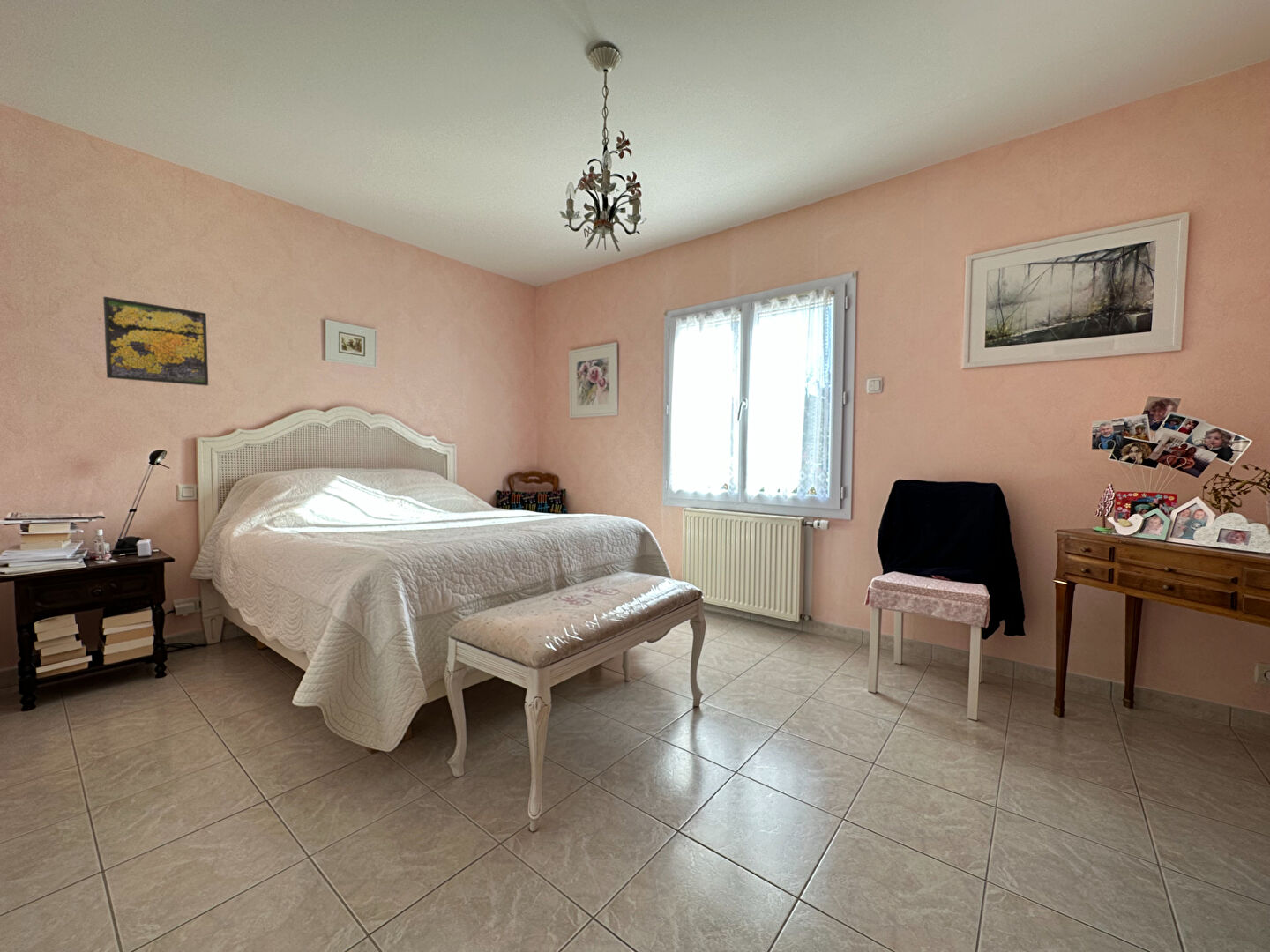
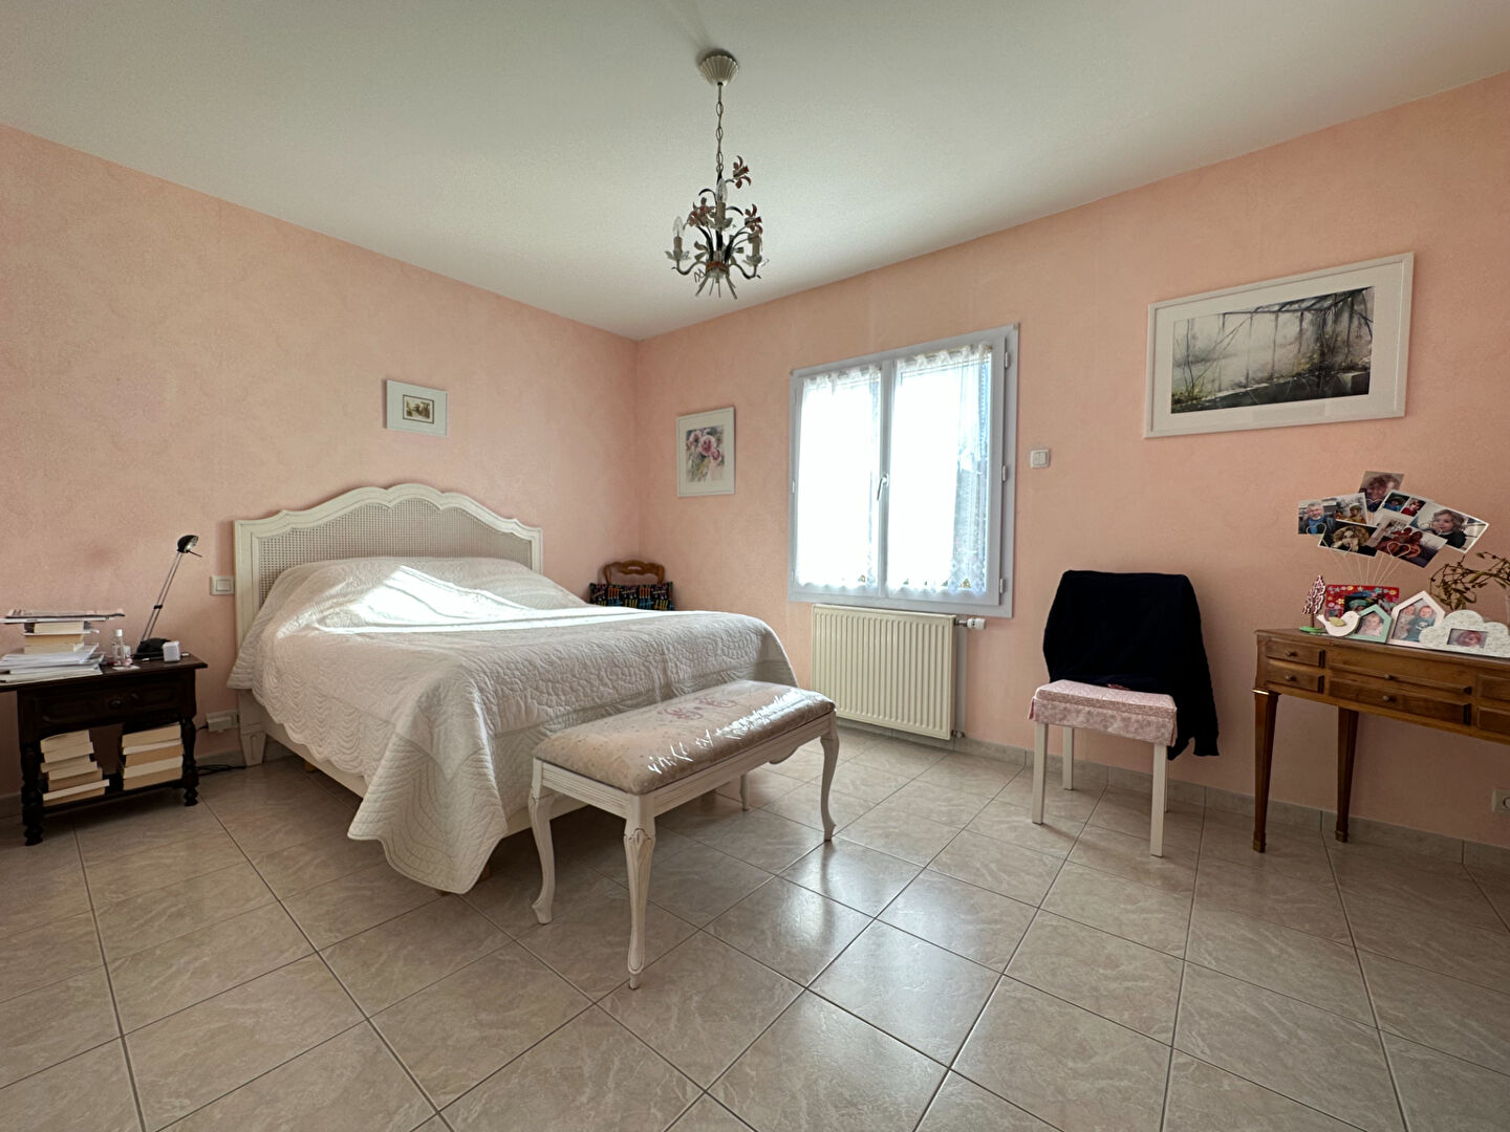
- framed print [102,295,209,387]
